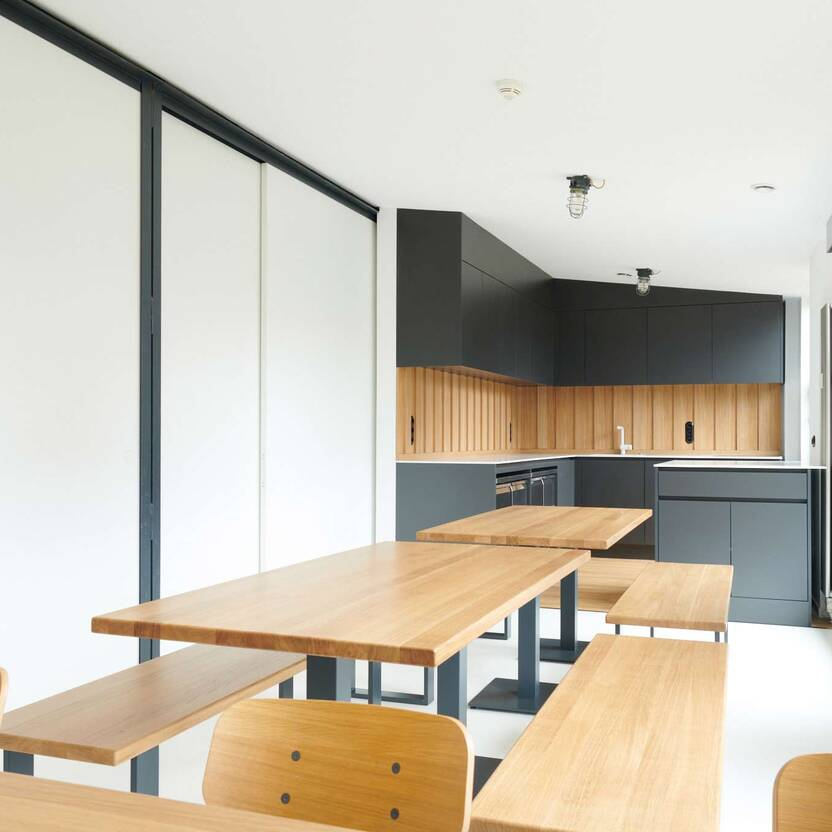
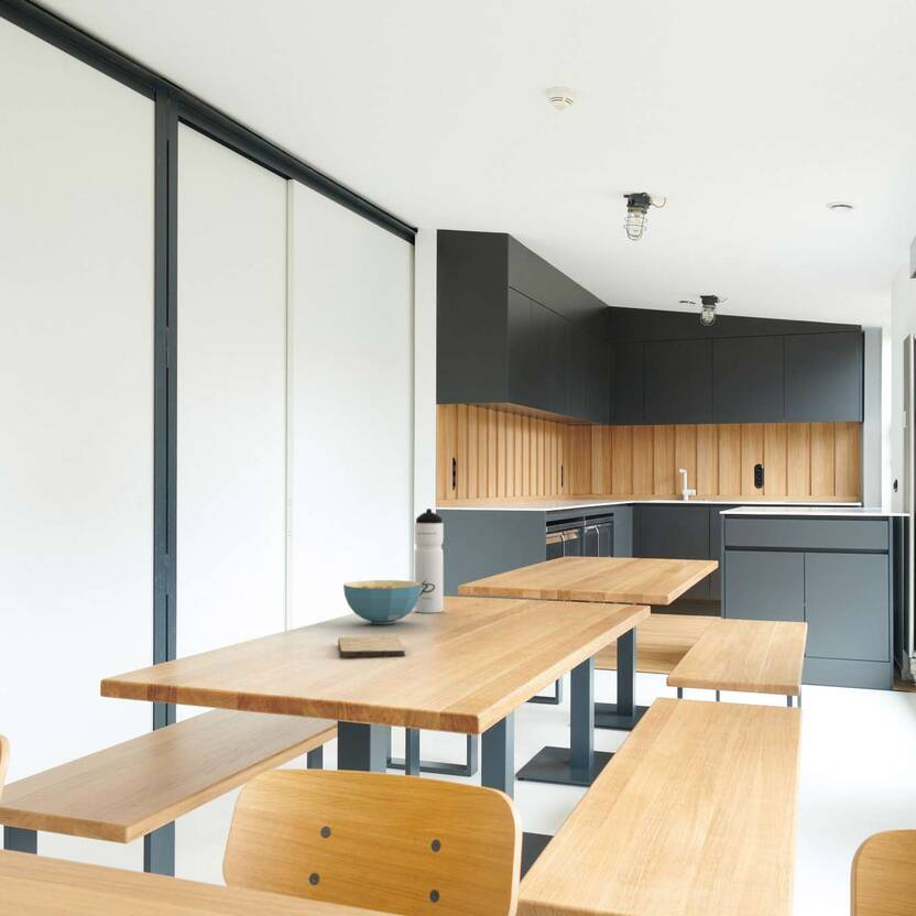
+ cereal bowl [342,579,421,625]
+ water bottle [414,508,445,614]
+ cutting board [337,635,406,658]
